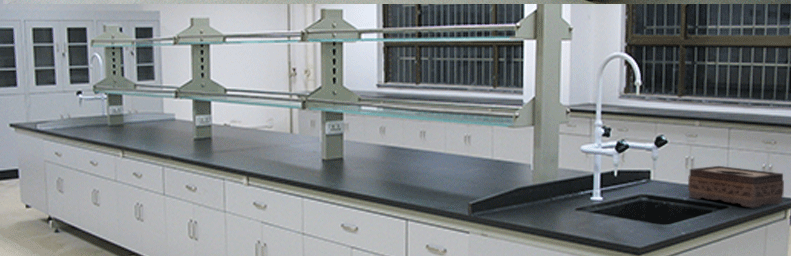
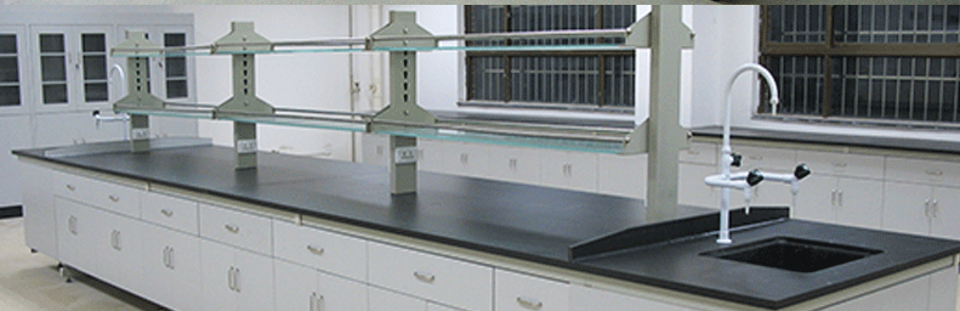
- tissue box [687,165,785,209]
